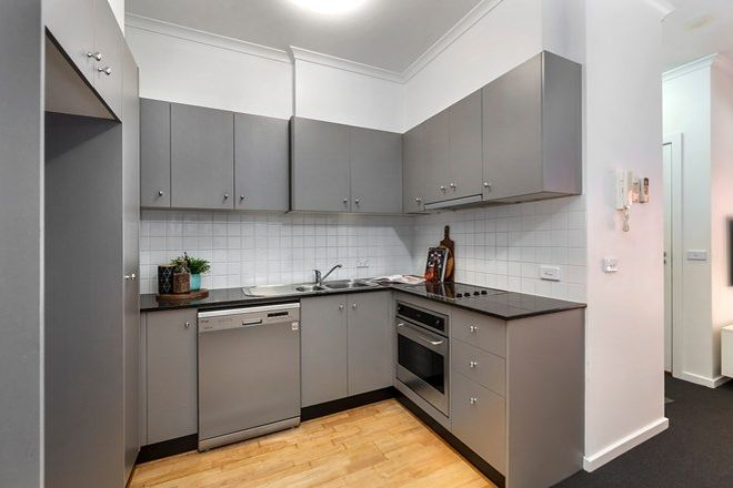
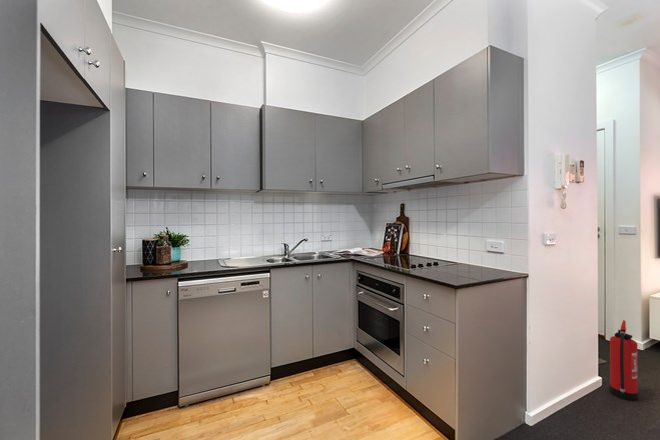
+ fire extinguisher [609,319,639,401]
